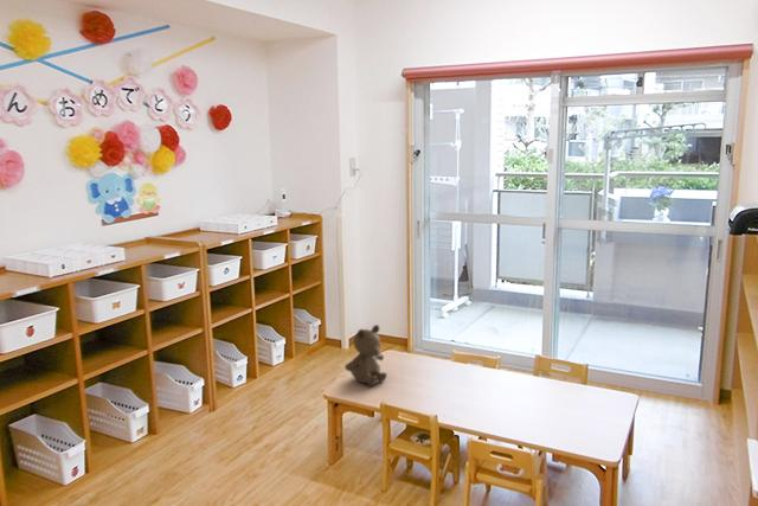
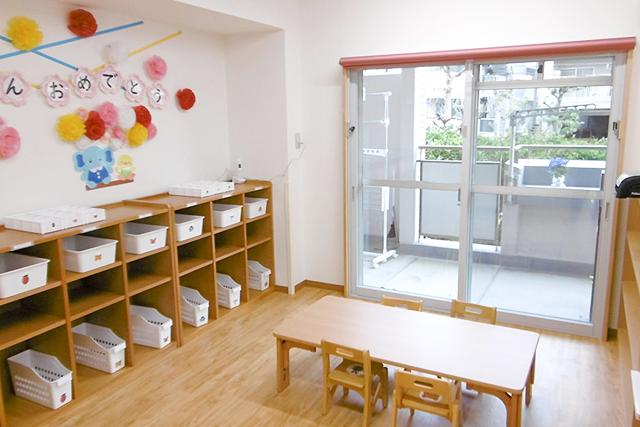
- teddy bear [343,324,388,387]
